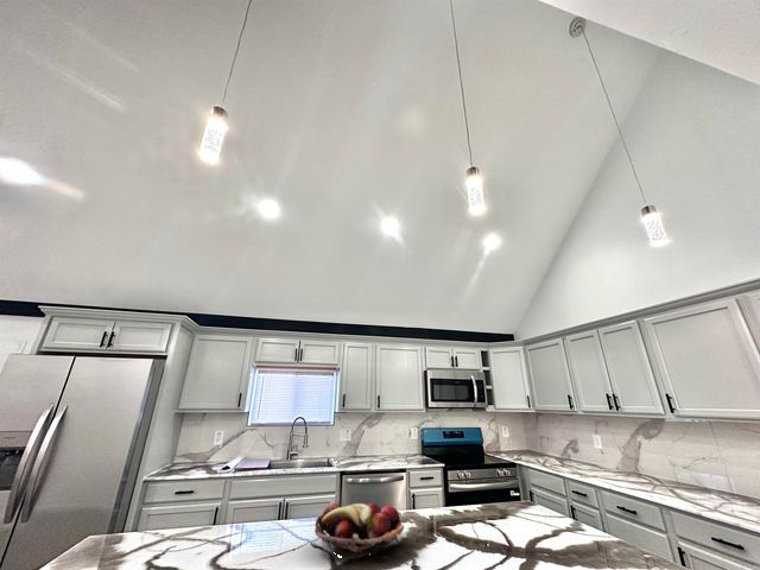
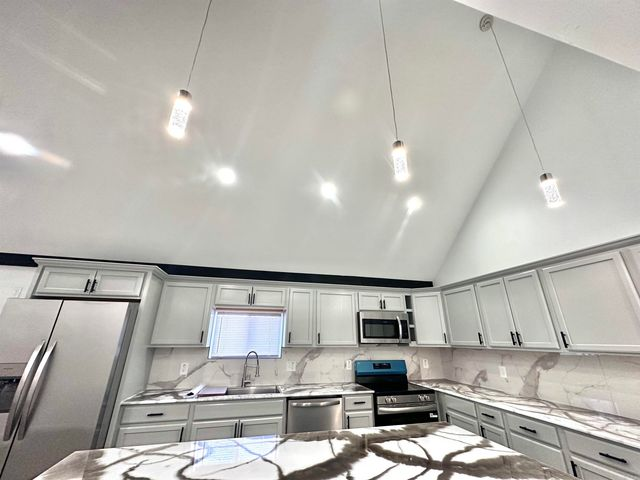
- fruit basket [314,501,405,558]
